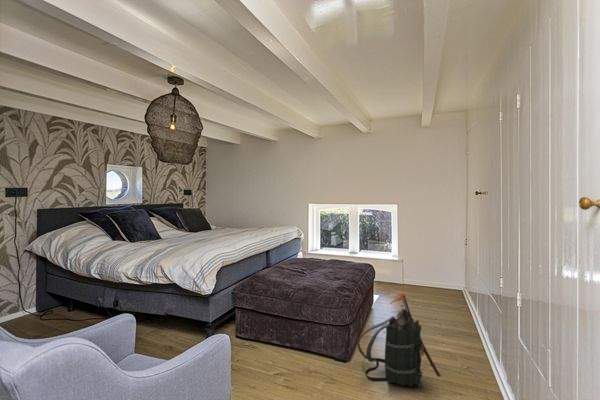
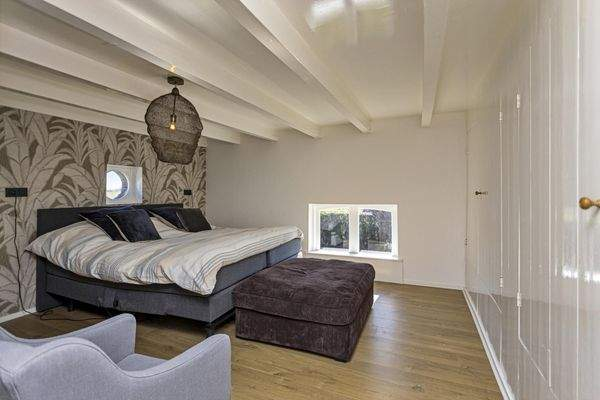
- backpack [357,293,442,387]
